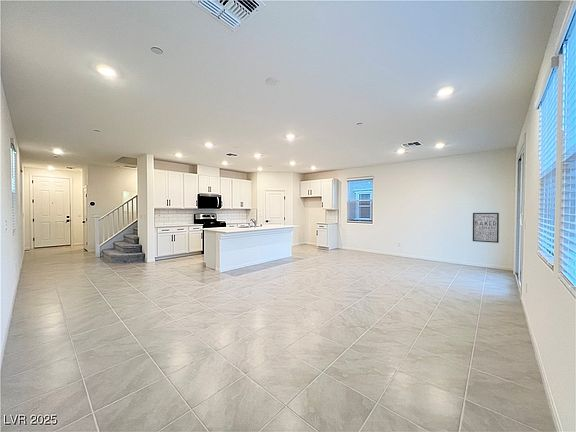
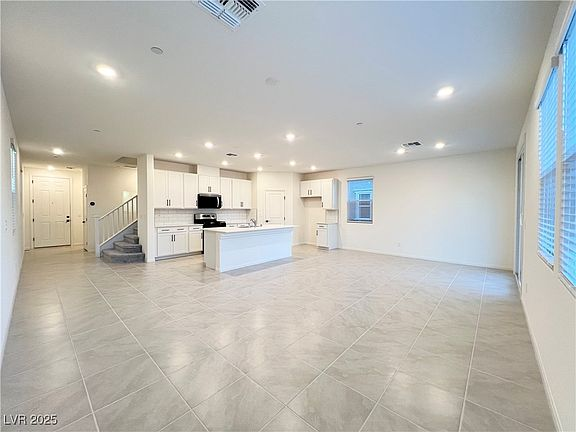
- wall art [472,212,500,244]
